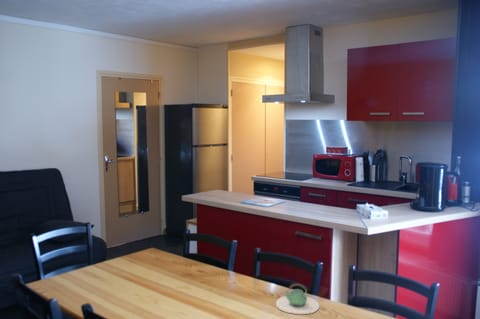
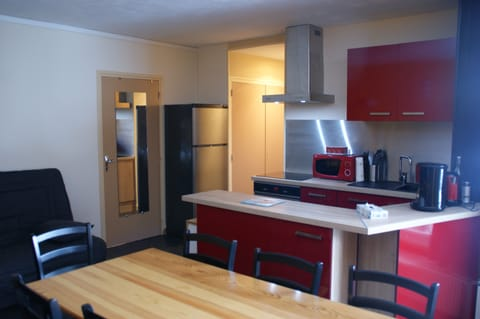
- teapot [275,282,321,315]
